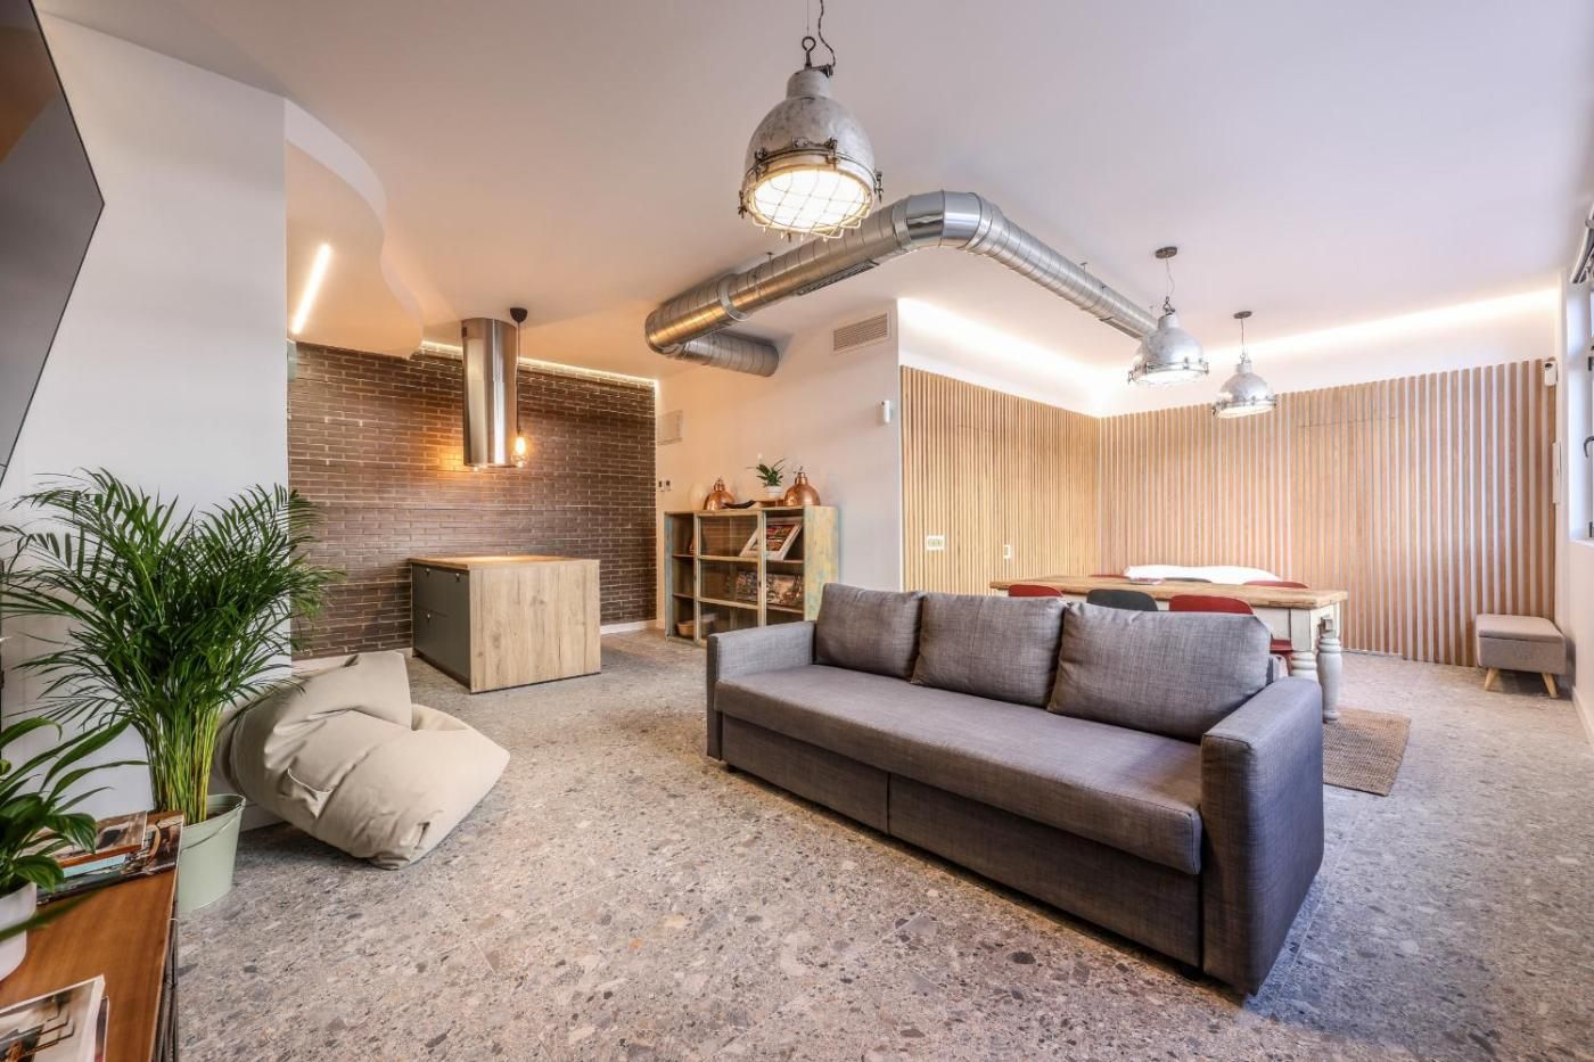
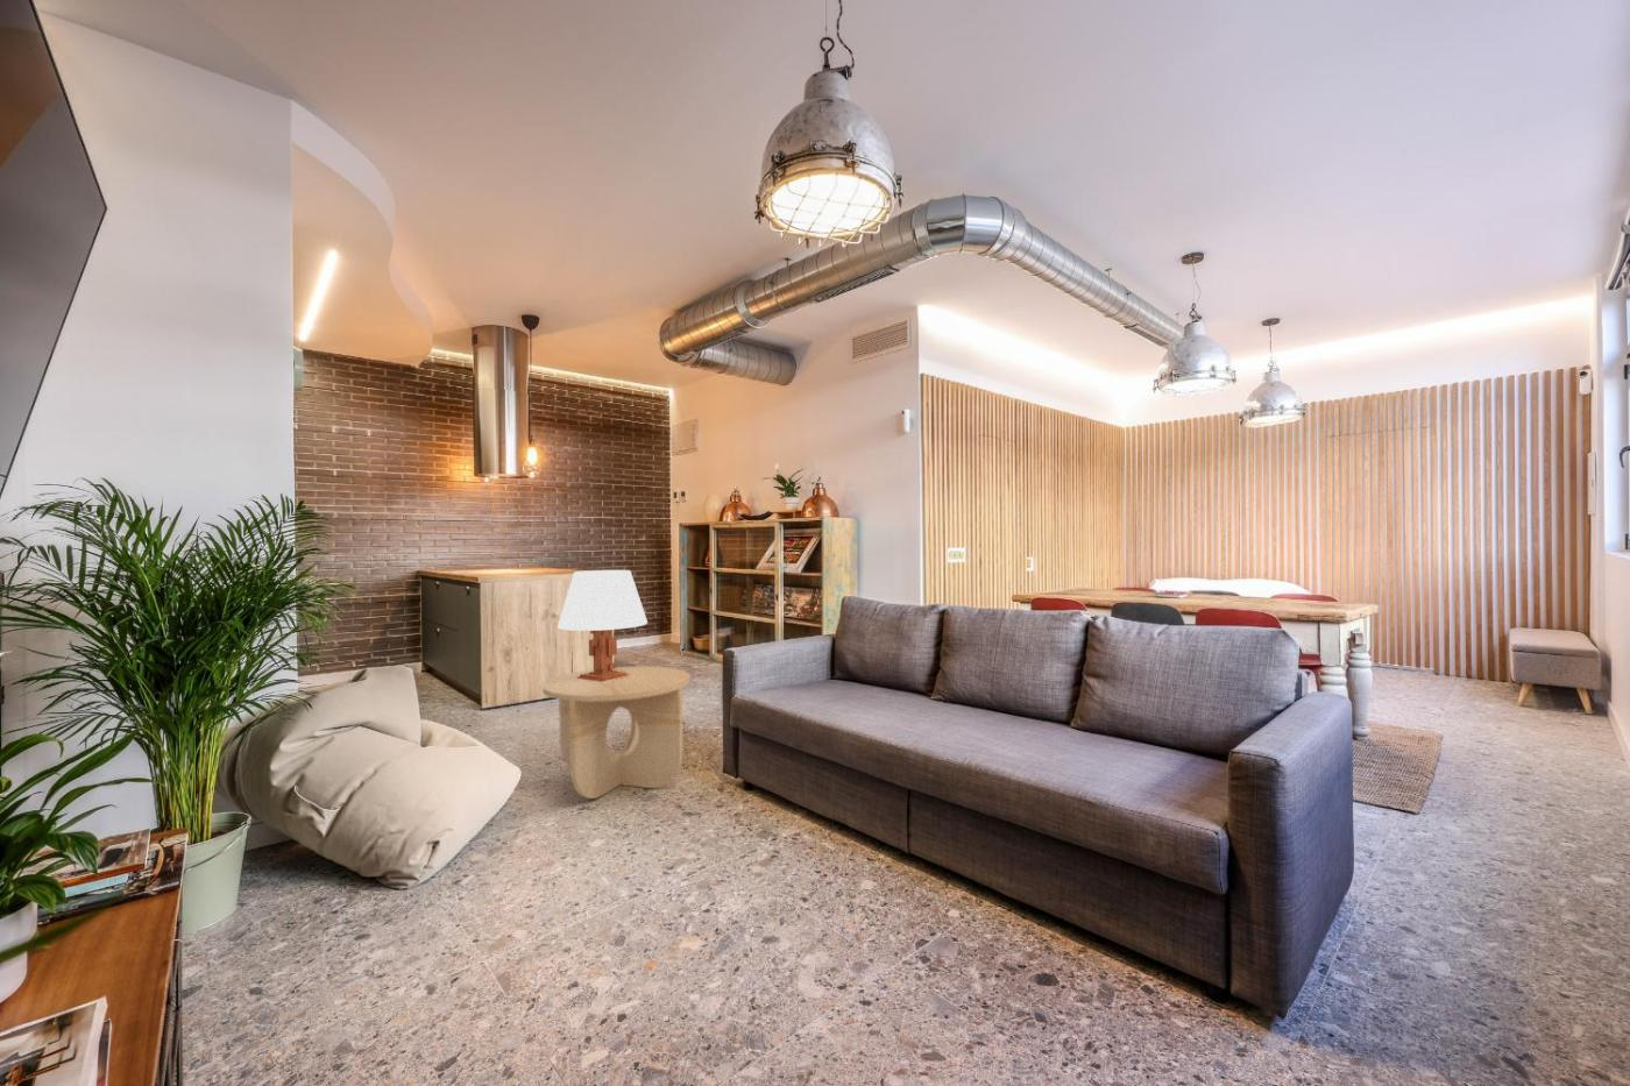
+ side table [542,664,692,800]
+ table lamp [556,570,648,682]
